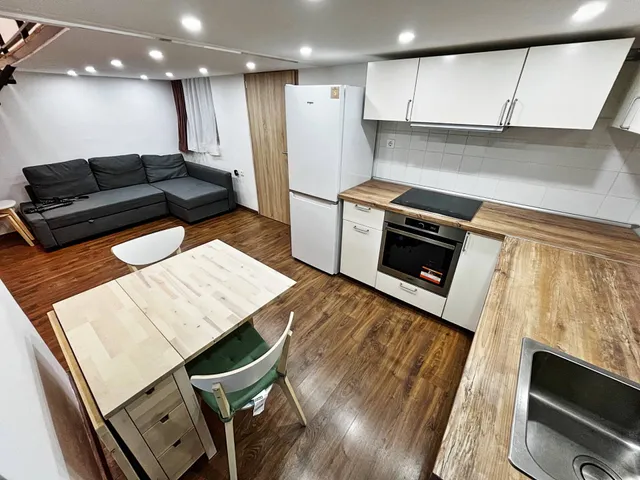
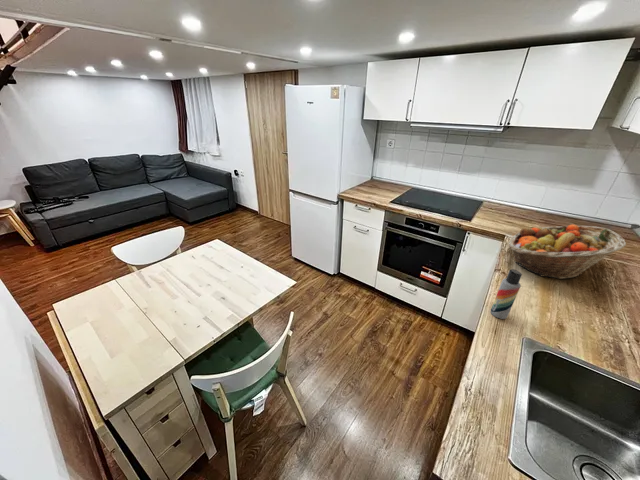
+ fruit basket [507,223,627,280]
+ lotion bottle [490,268,523,320]
